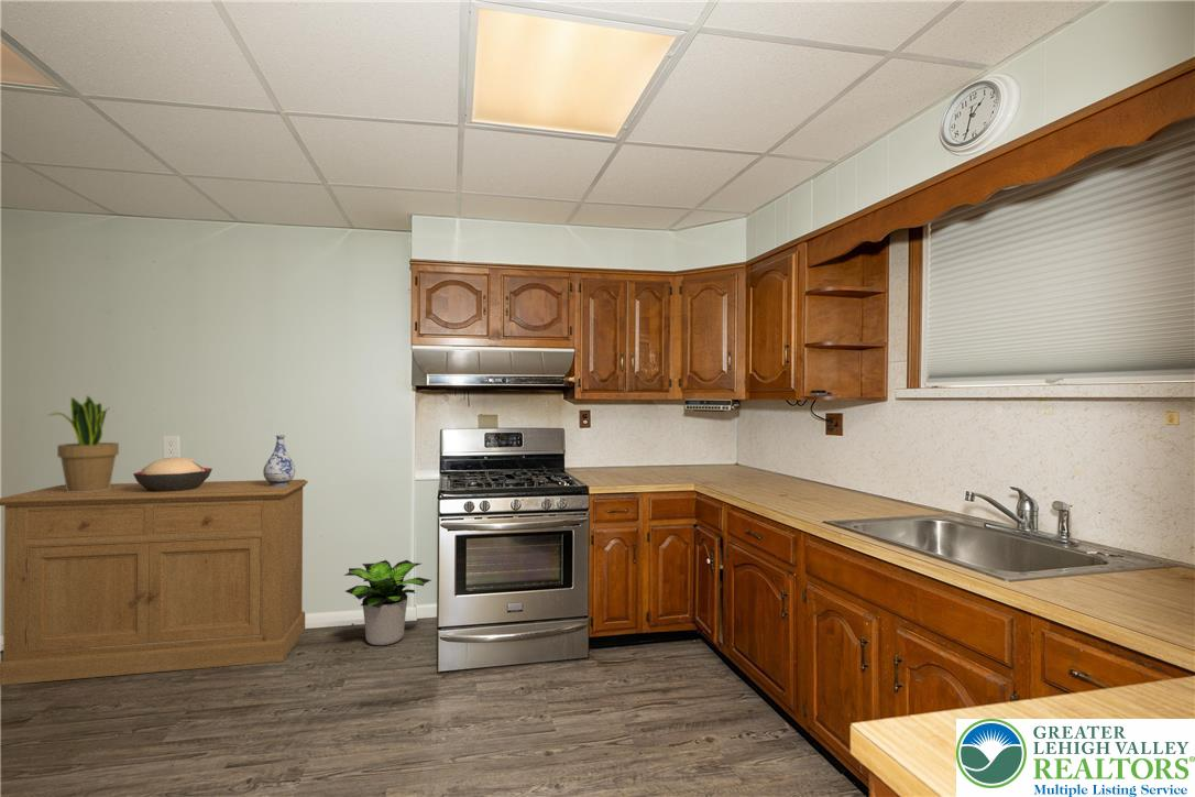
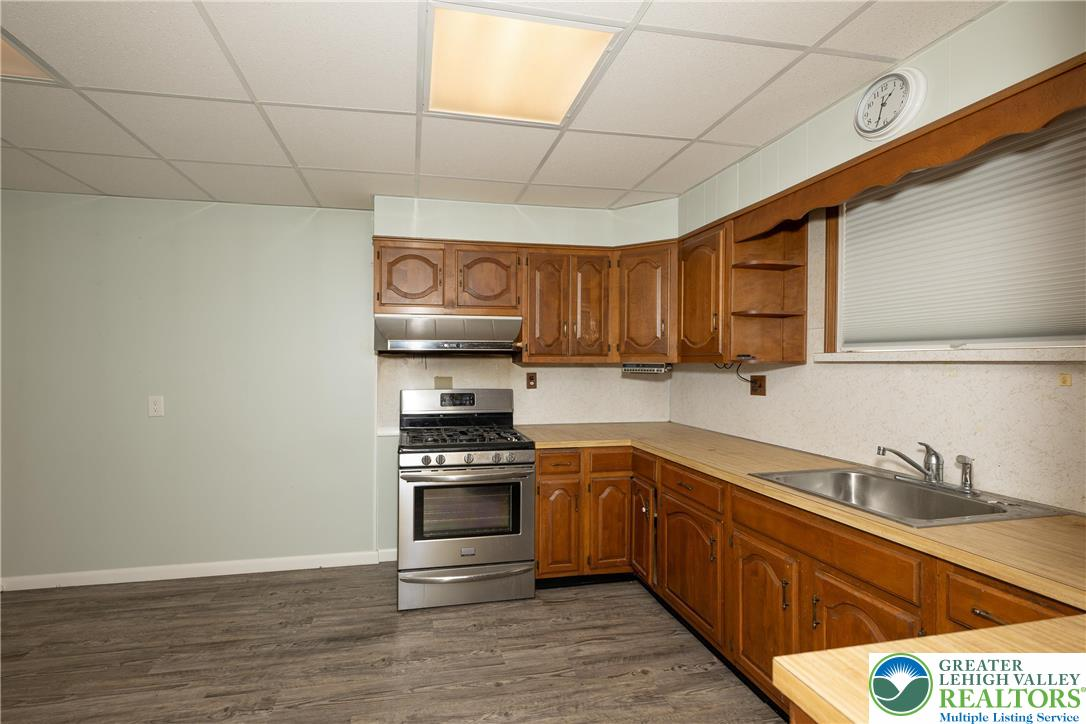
- sideboard [0,479,309,686]
- potted plant [46,394,120,492]
- vase [262,434,297,487]
- decorative bowl [132,457,213,492]
- potted plant [342,559,432,646]
